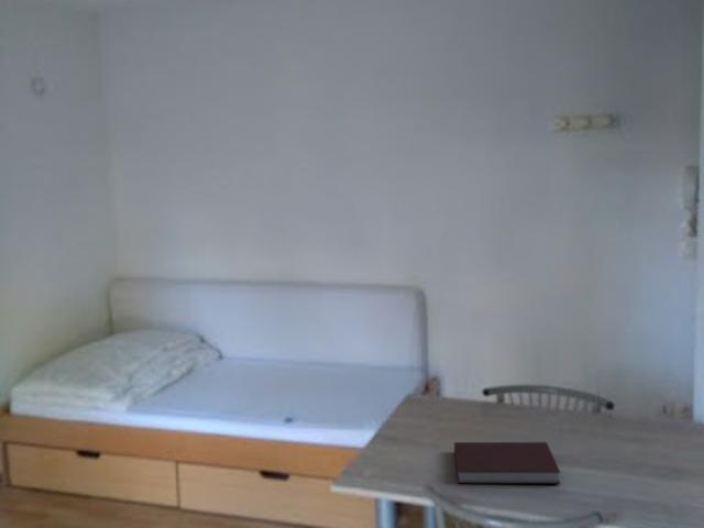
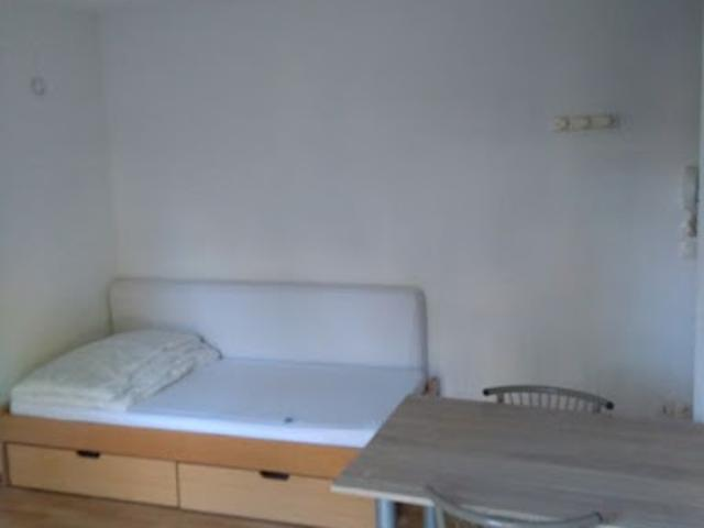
- notebook [453,441,562,485]
